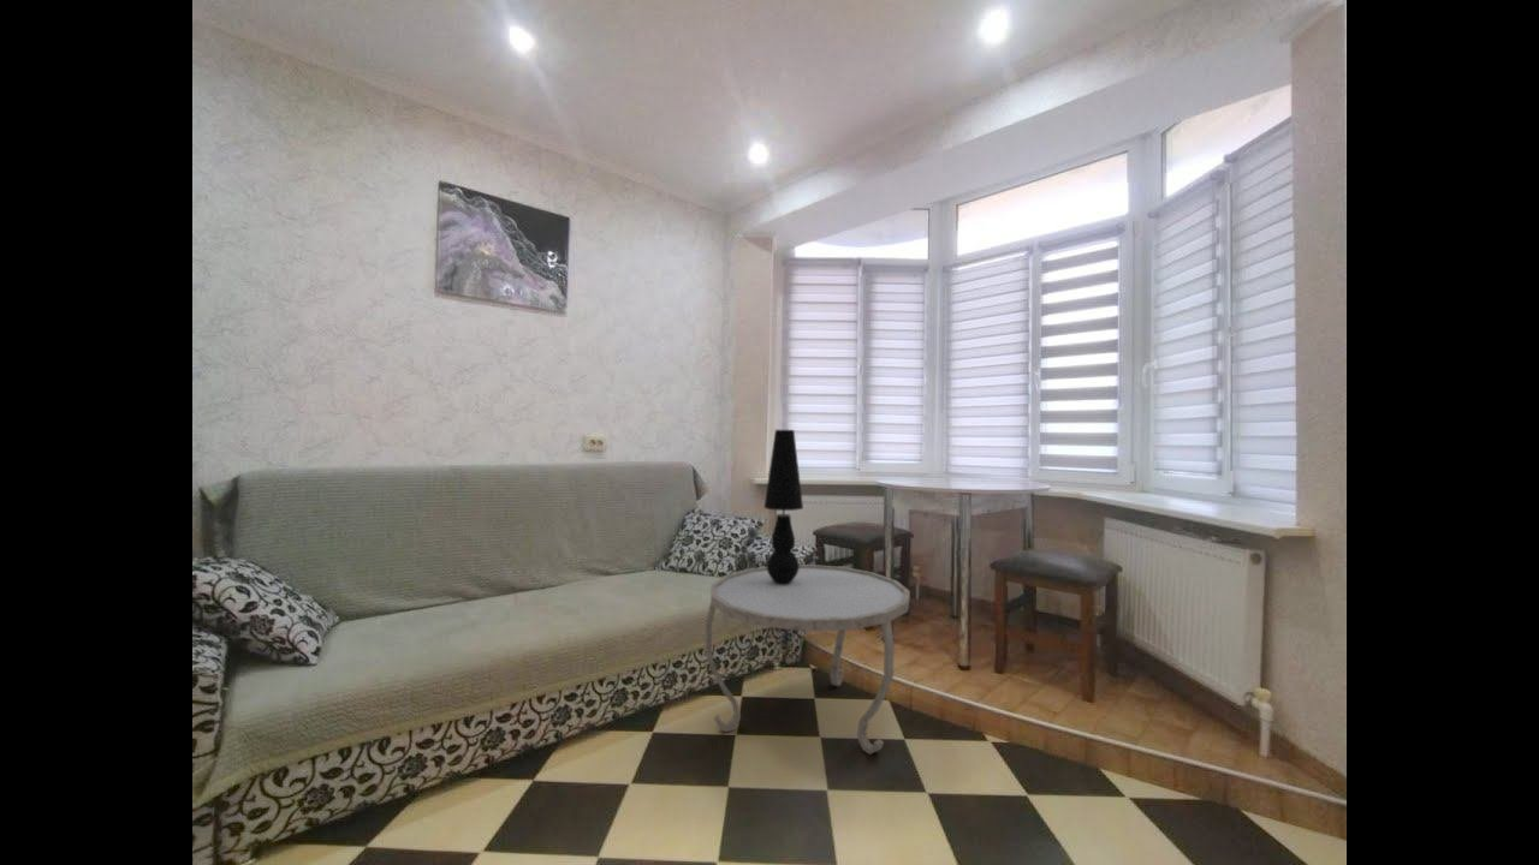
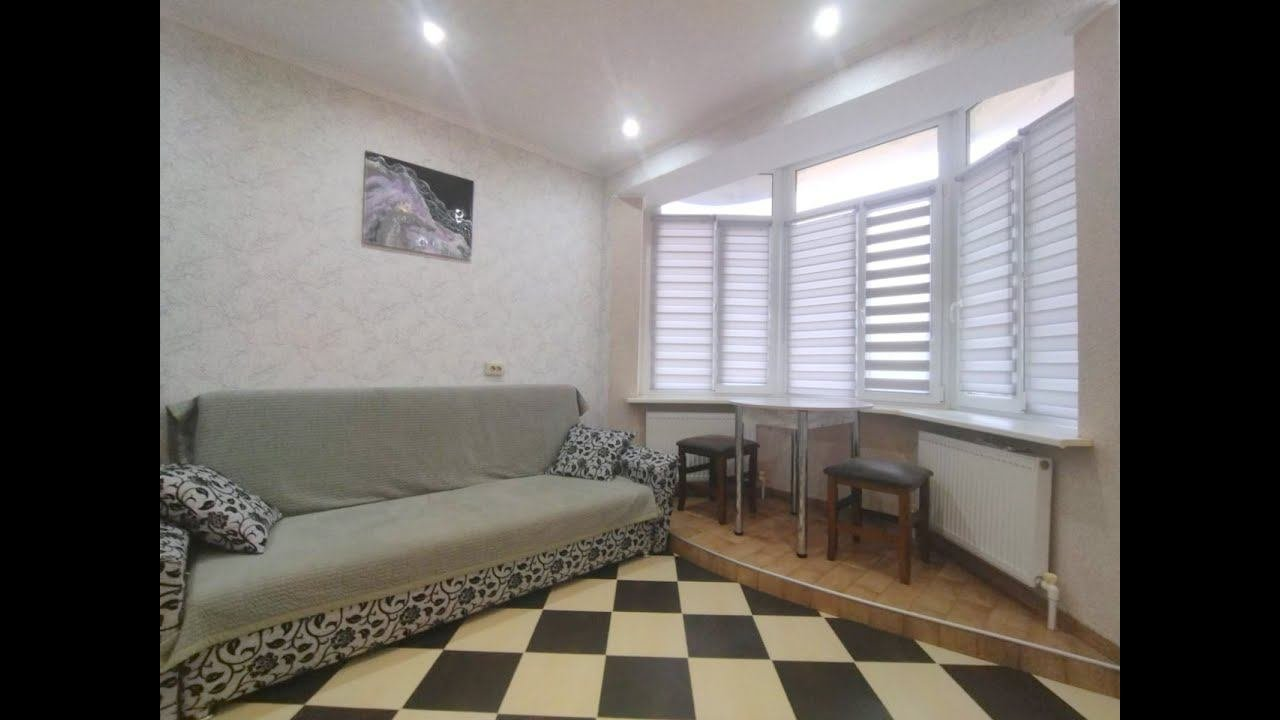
- table lamp [763,429,804,584]
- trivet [703,563,911,756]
